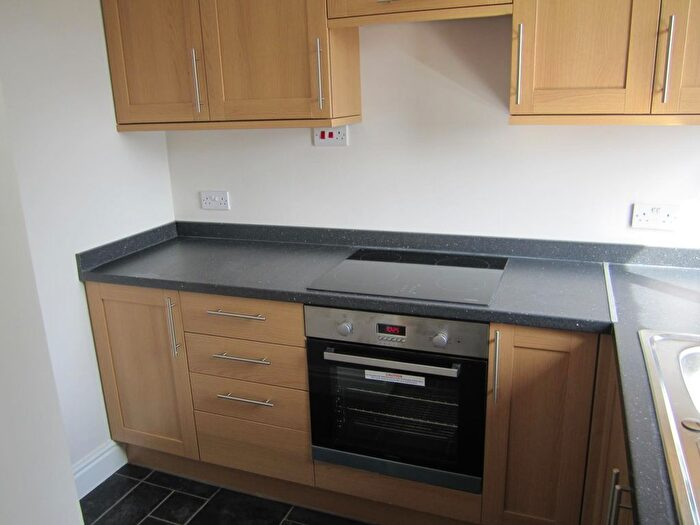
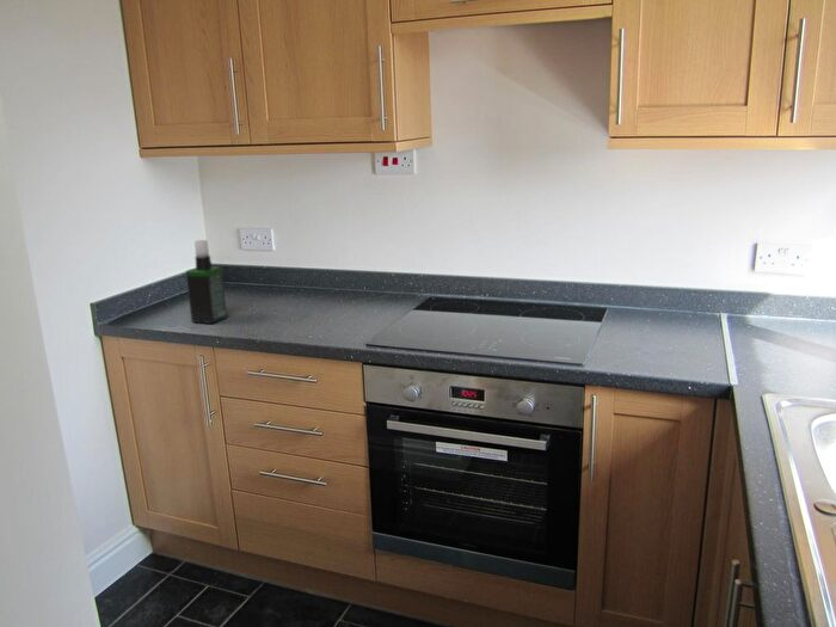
+ spray bottle [185,239,228,325]
